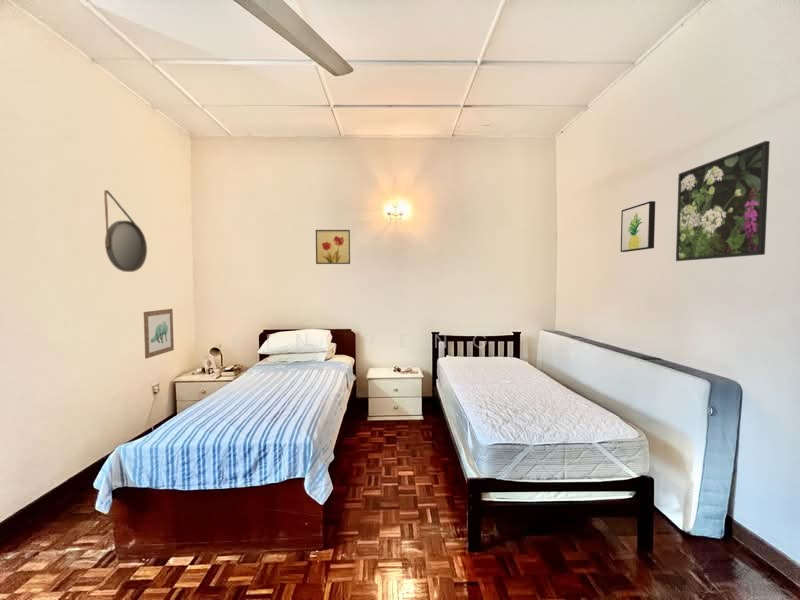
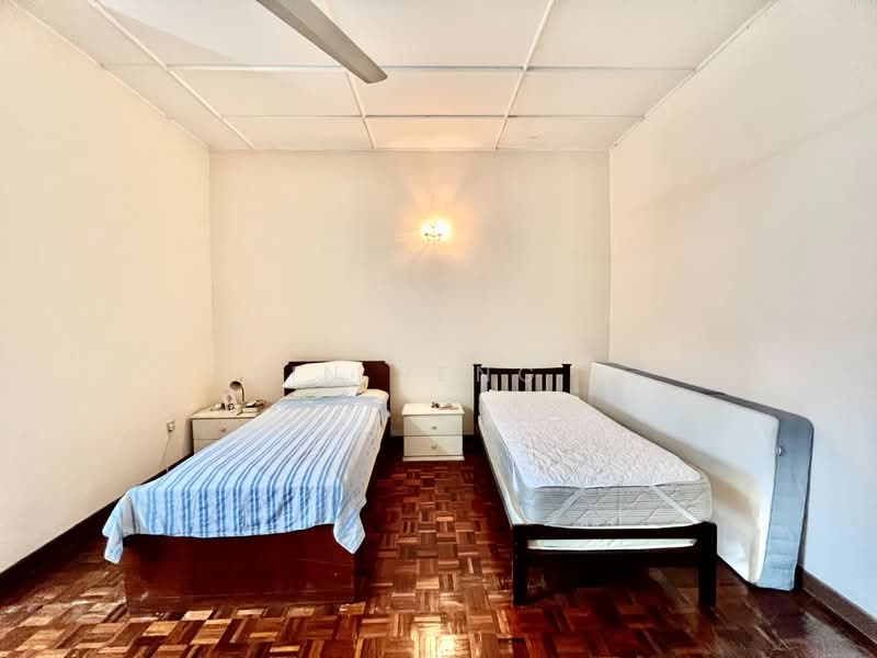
- wall art [620,200,656,253]
- wall art [143,308,175,359]
- home mirror [103,189,148,273]
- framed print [675,140,771,262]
- wall art [315,229,351,265]
